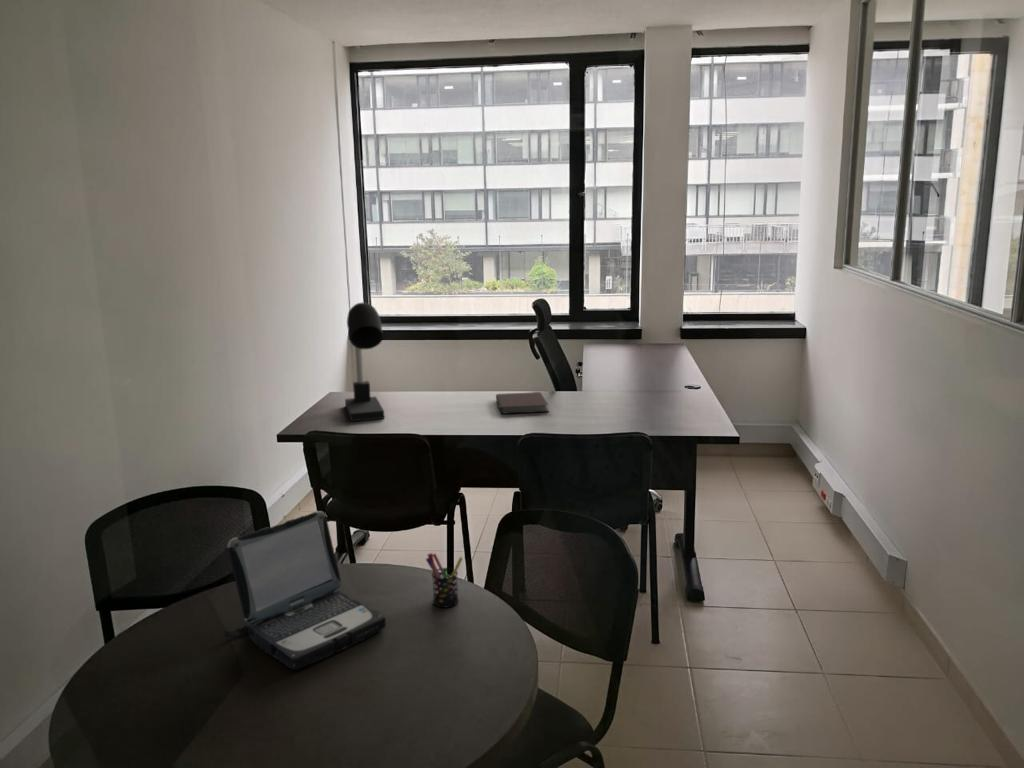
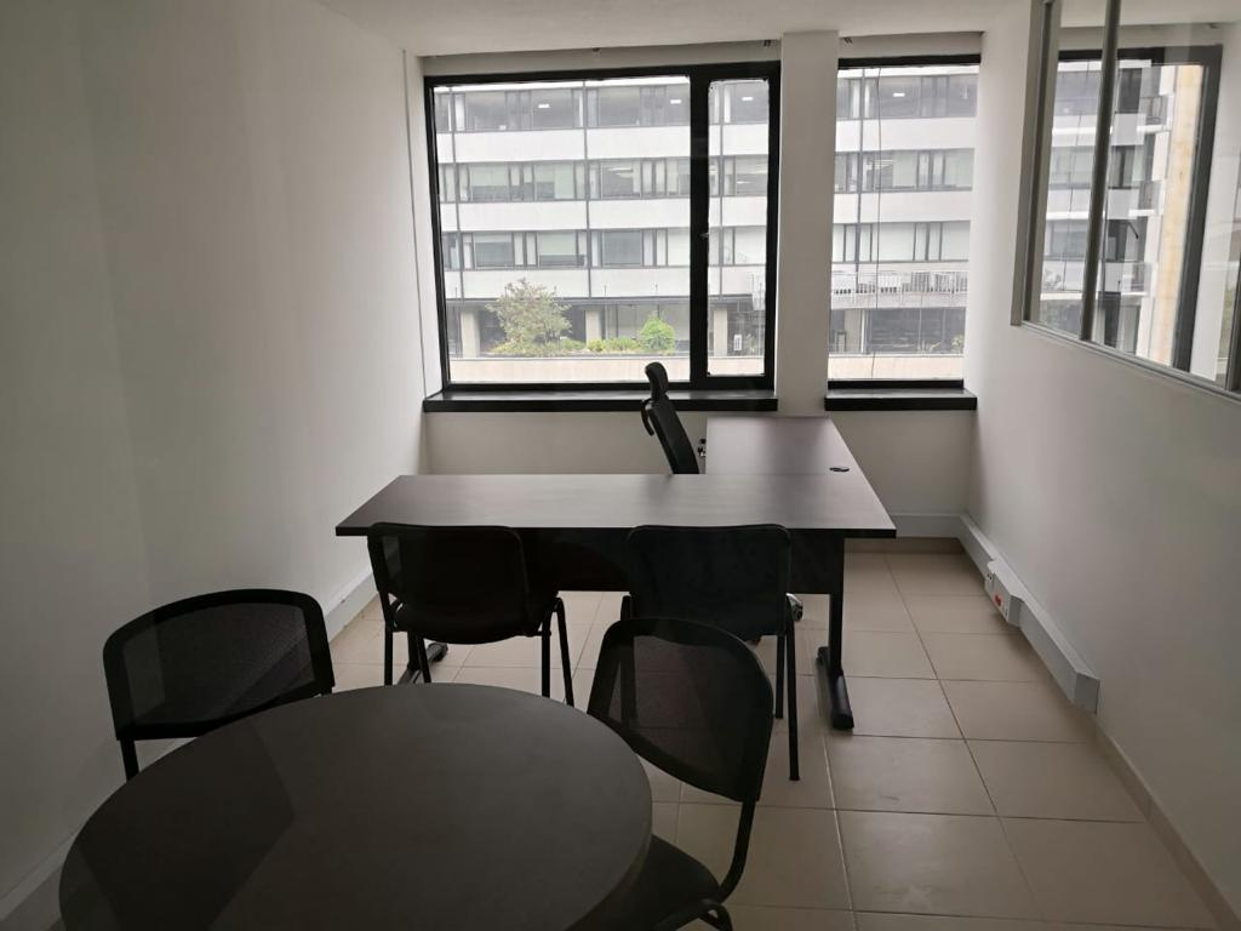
- pen holder [425,552,464,608]
- desk lamp [344,301,385,422]
- notebook [495,391,550,415]
- laptop [224,510,387,671]
